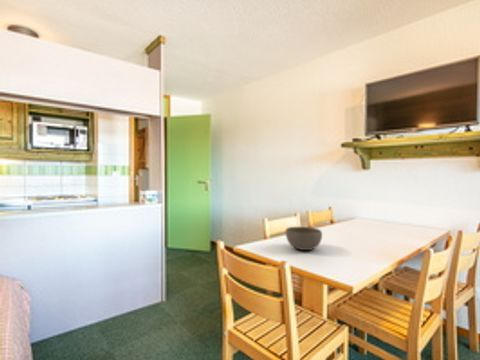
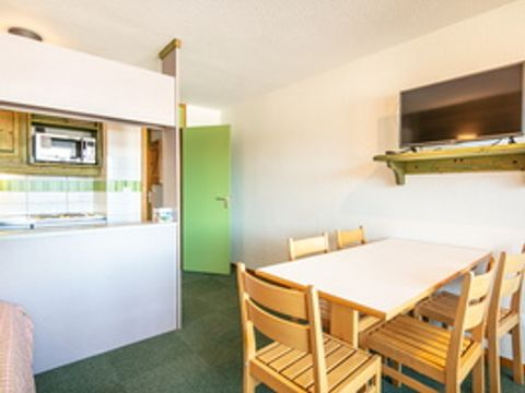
- bowl [285,226,323,251]
